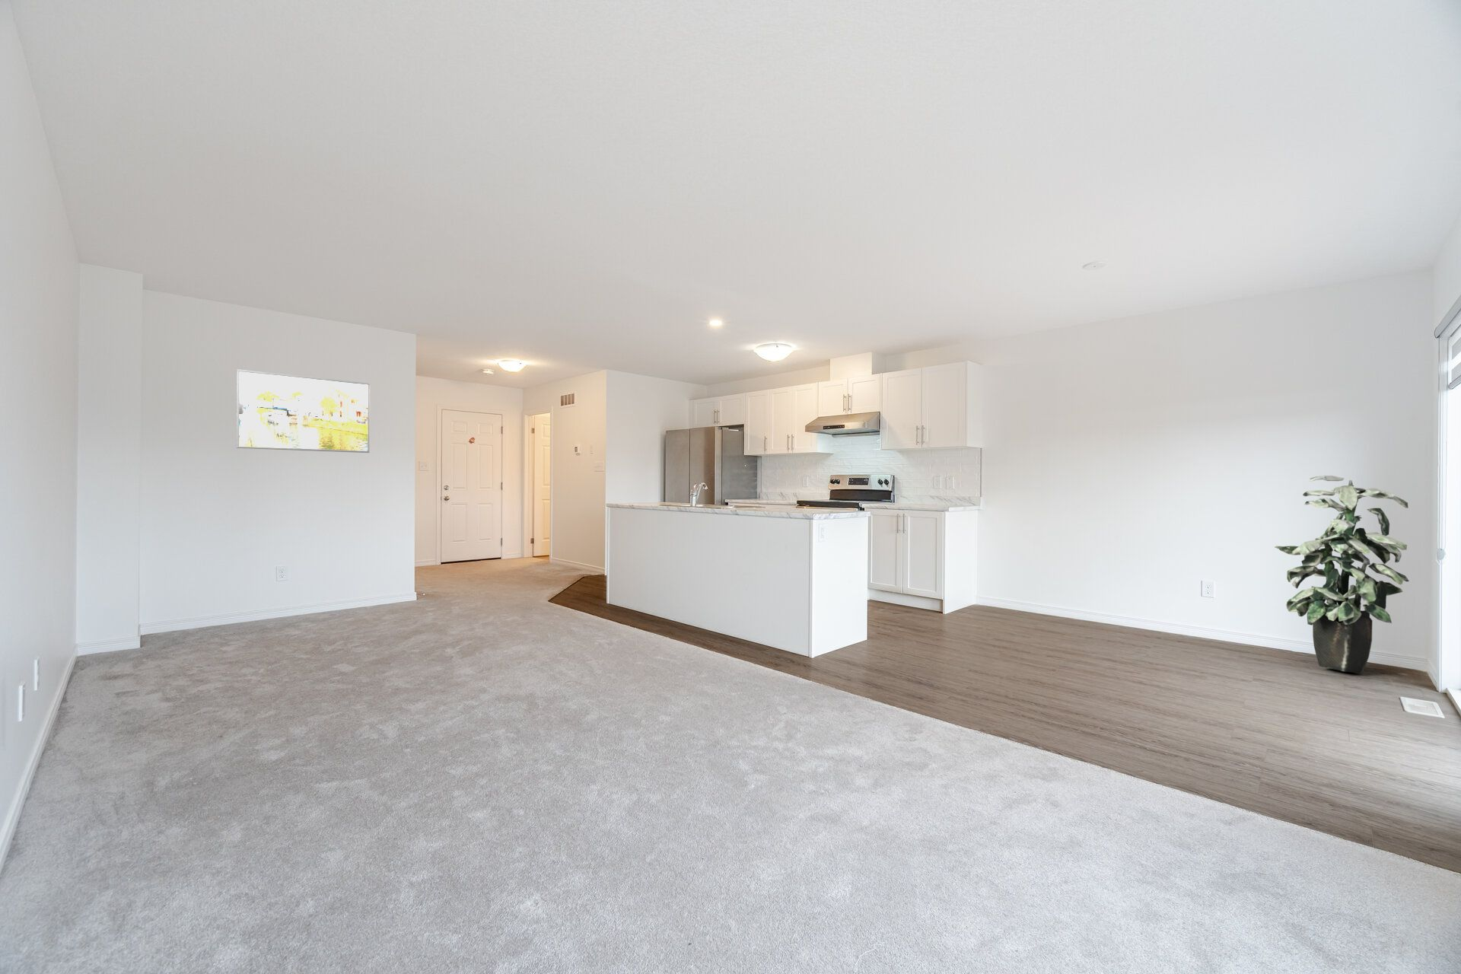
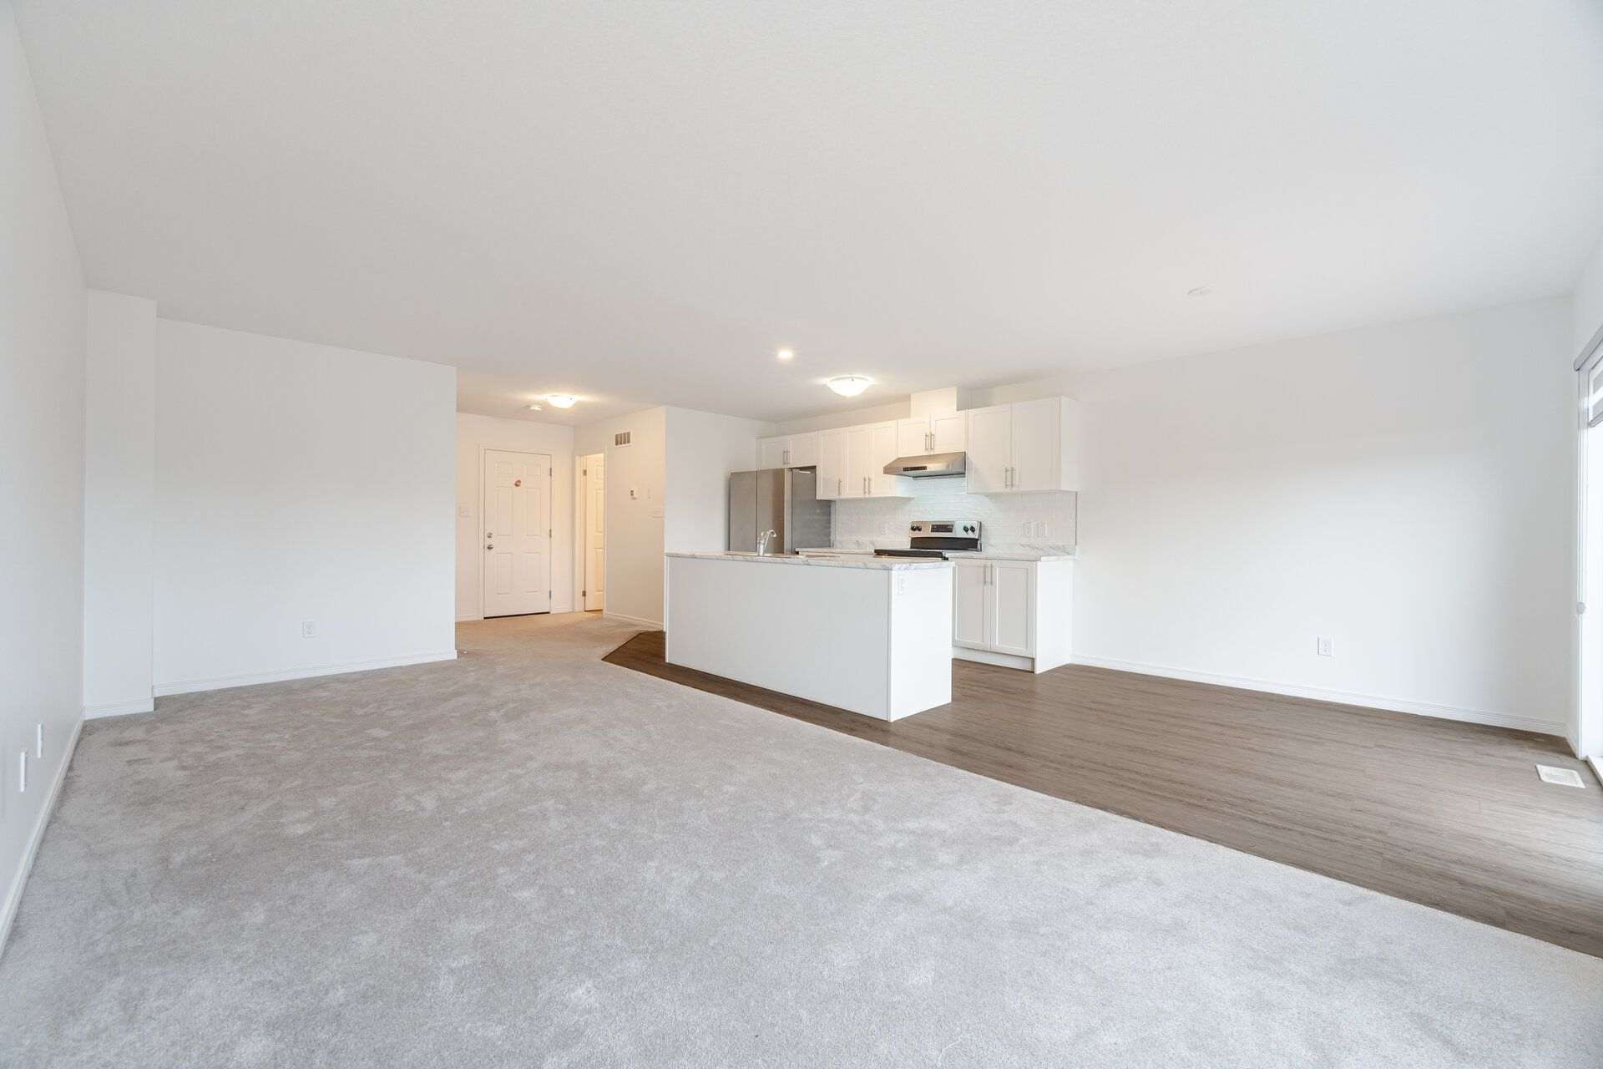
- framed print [236,369,371,453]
- indoor plant [1274,475,1410,674]
